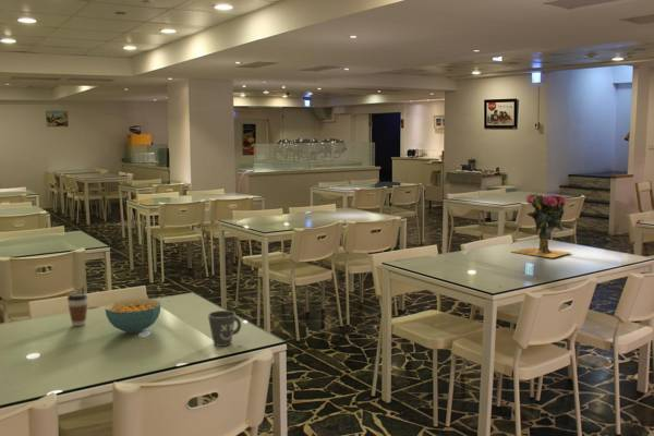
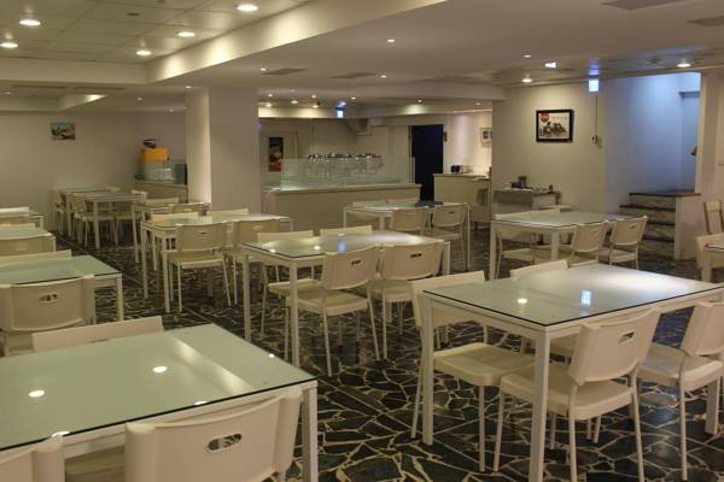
- mug [207,310,242,348]
- vase [511,193,571,258]
- cereal bowl [105,298,161,335]
- coffee cup [66,292,88,327]
